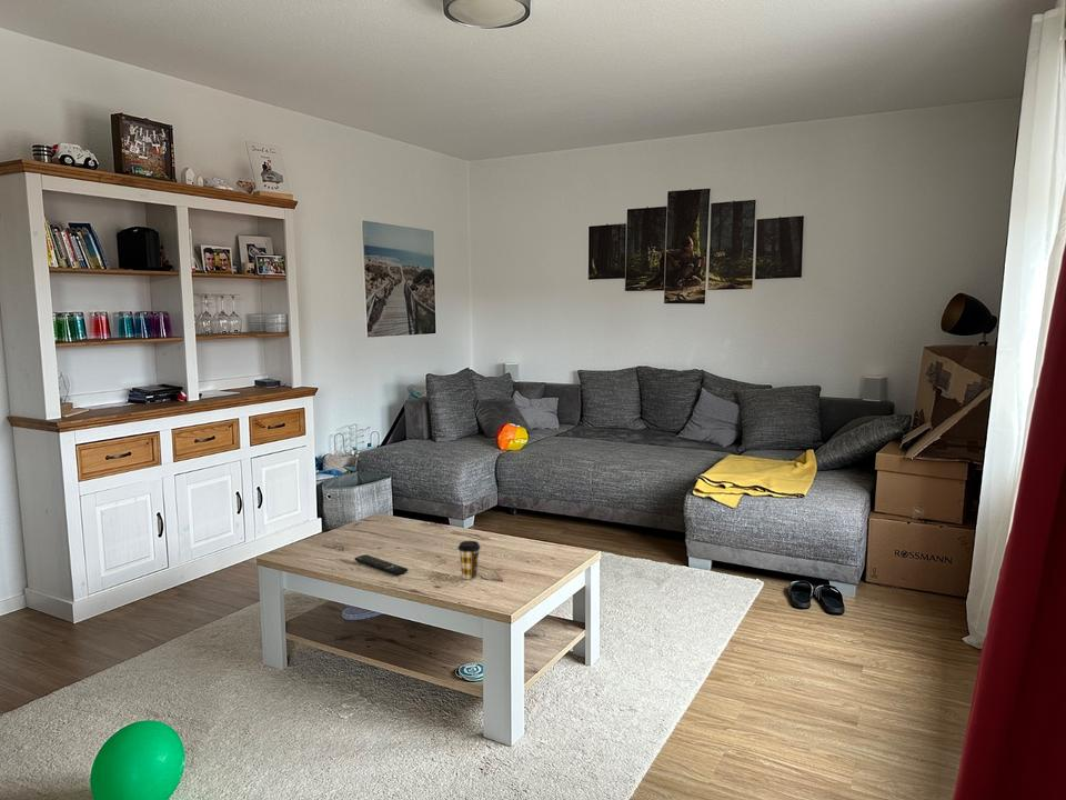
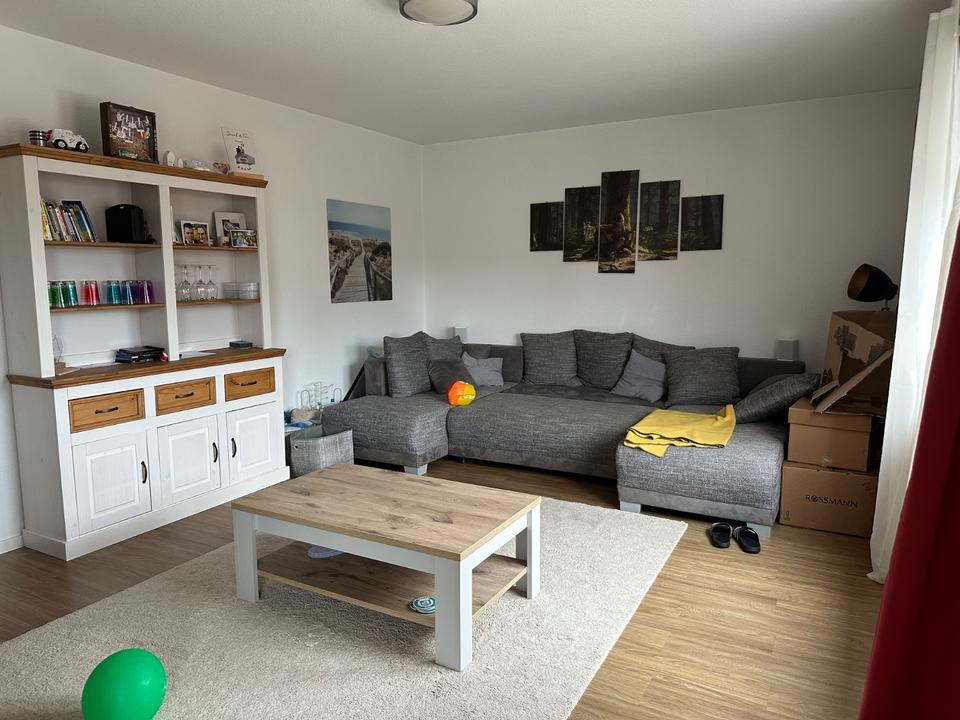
- remote control [354,553,409,577]
- coffee cup [456,540,481,580]
